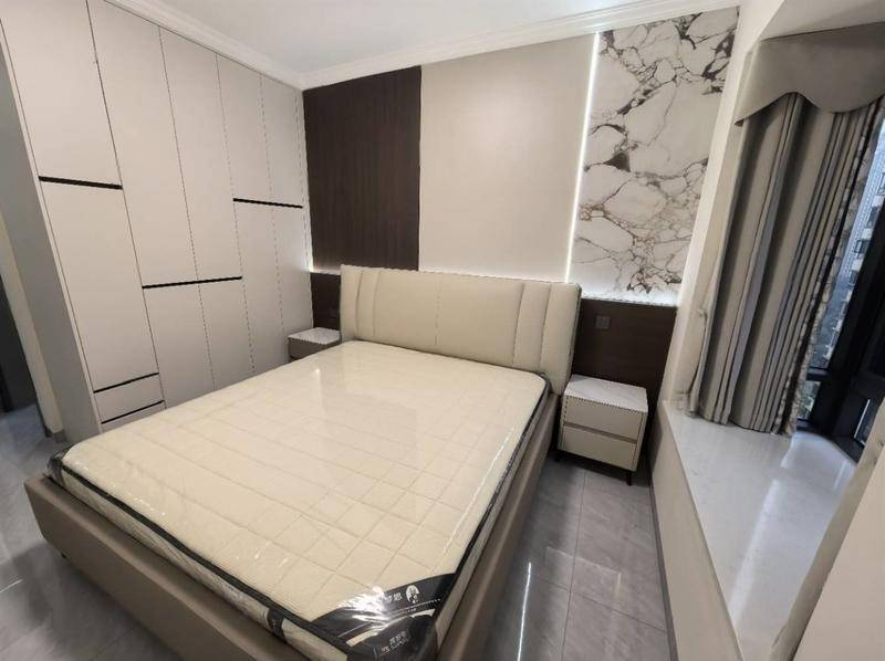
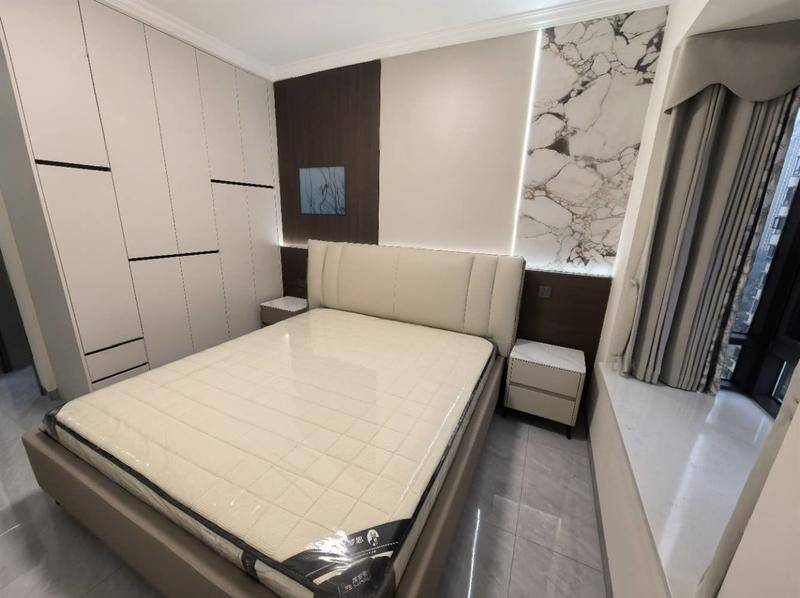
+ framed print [297,163,348,217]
